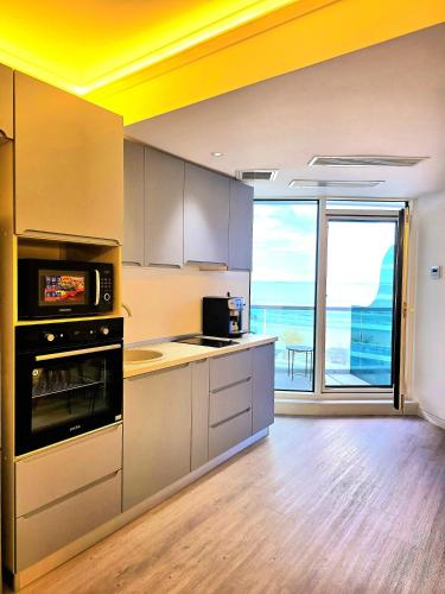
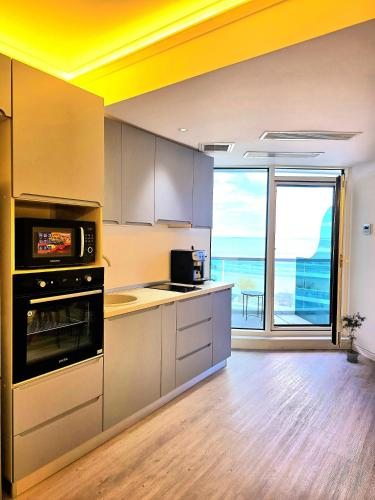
+ potted plant [340,311,366,364]
